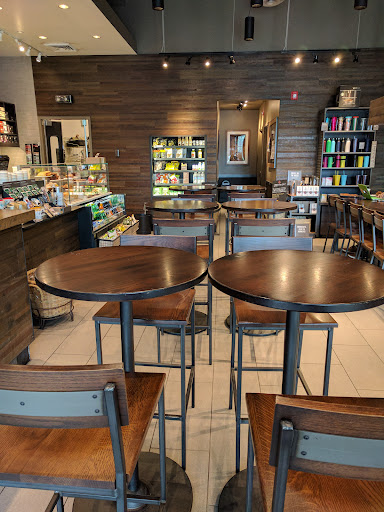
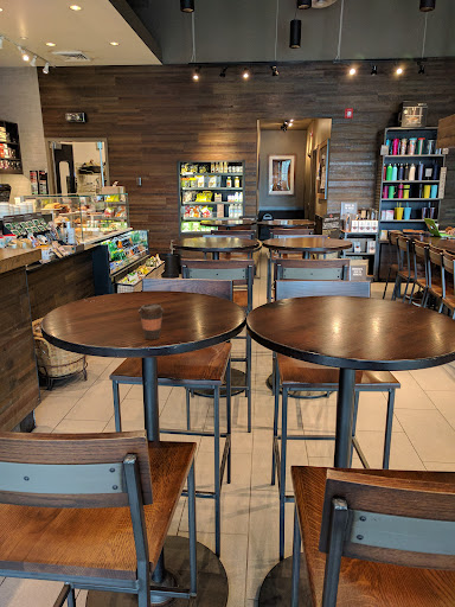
+ coffee cup [137,304,165,340]
